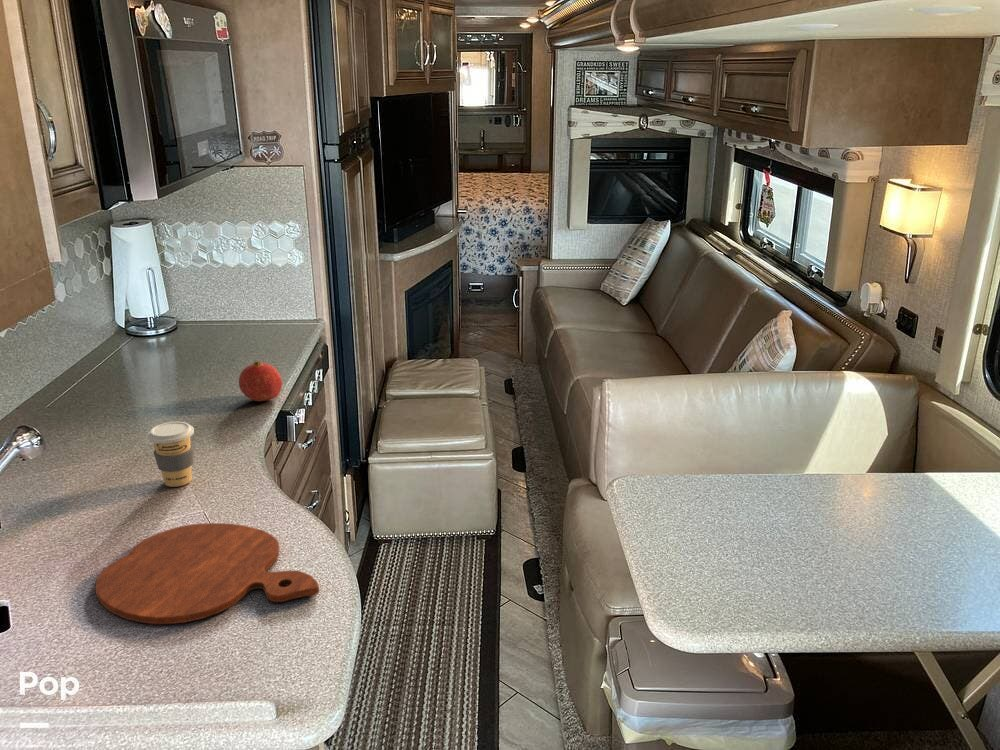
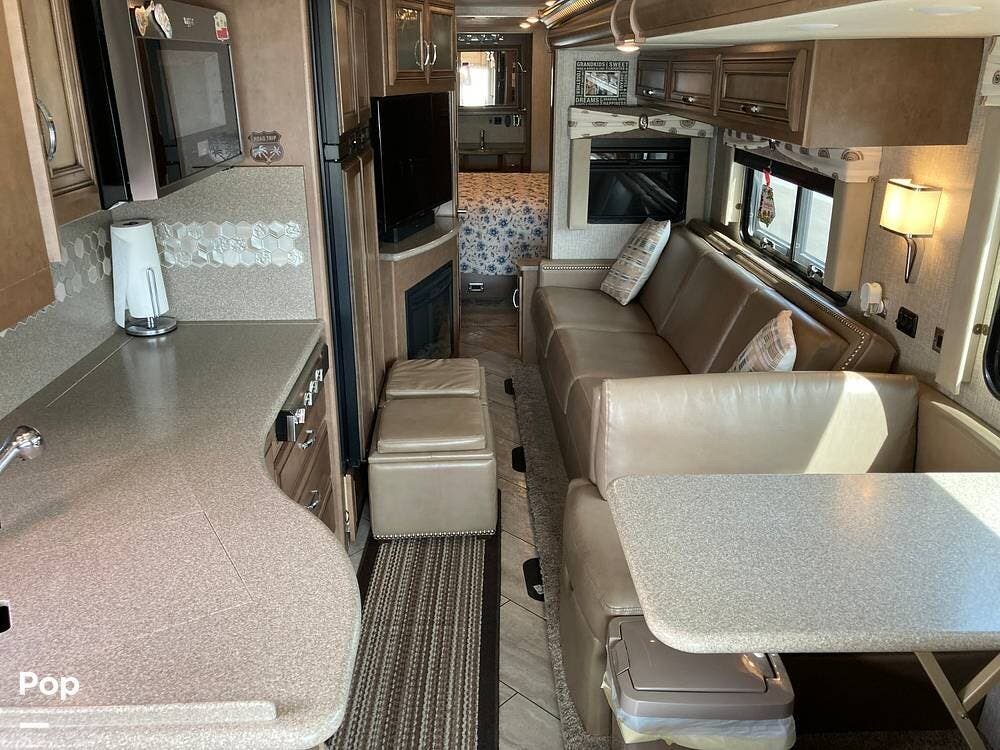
- fruit [238,360,283,402]
- cutting board [94,522,320,625]
- coffee cup [147,421,195,488]
